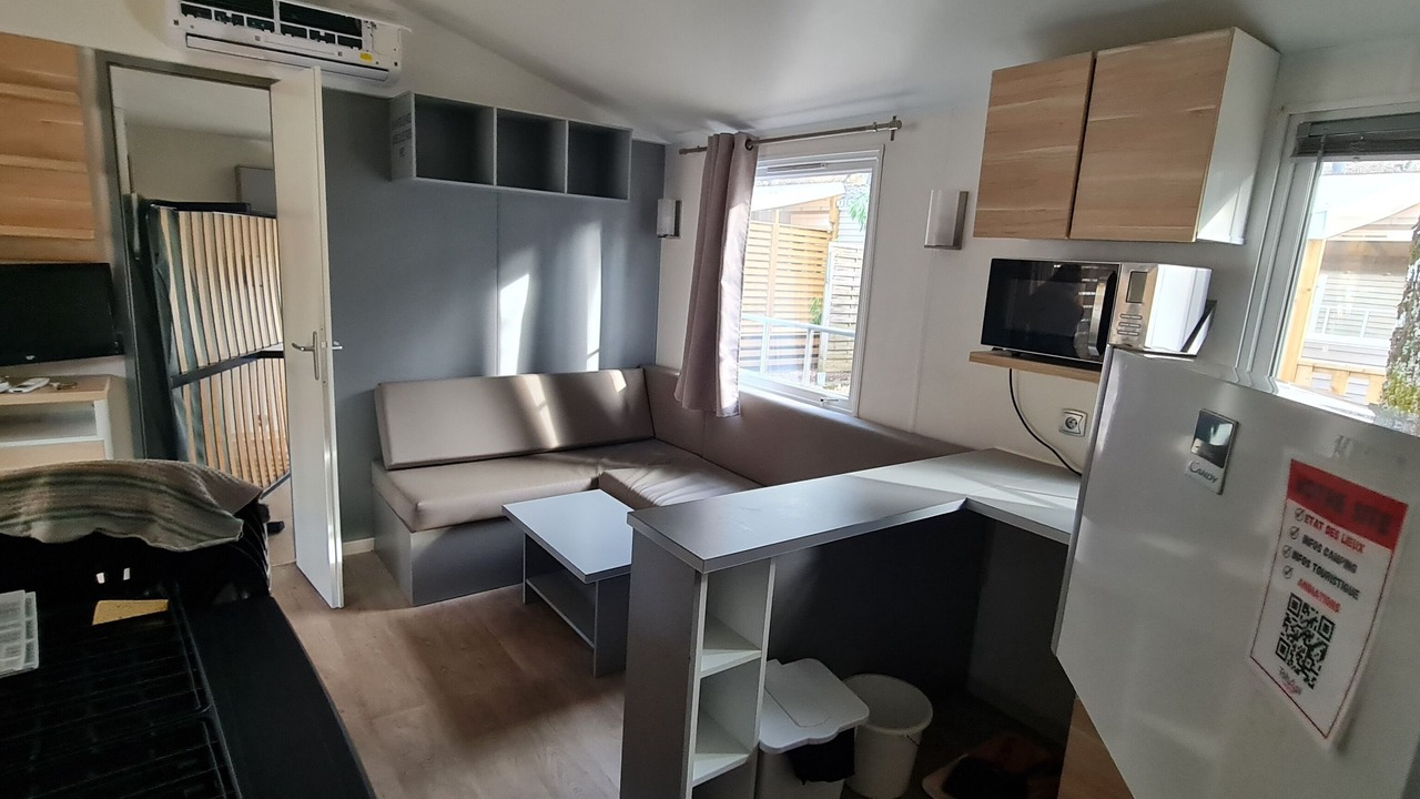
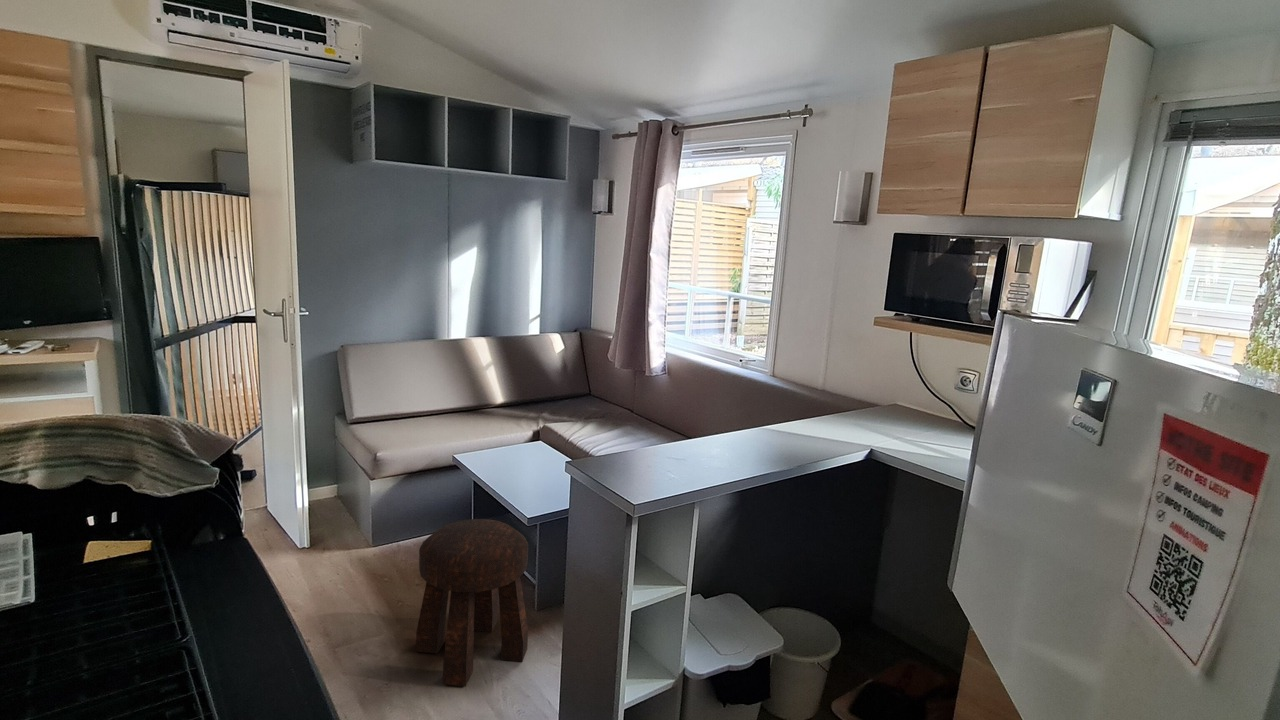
+ stool [415,518,529,687]
